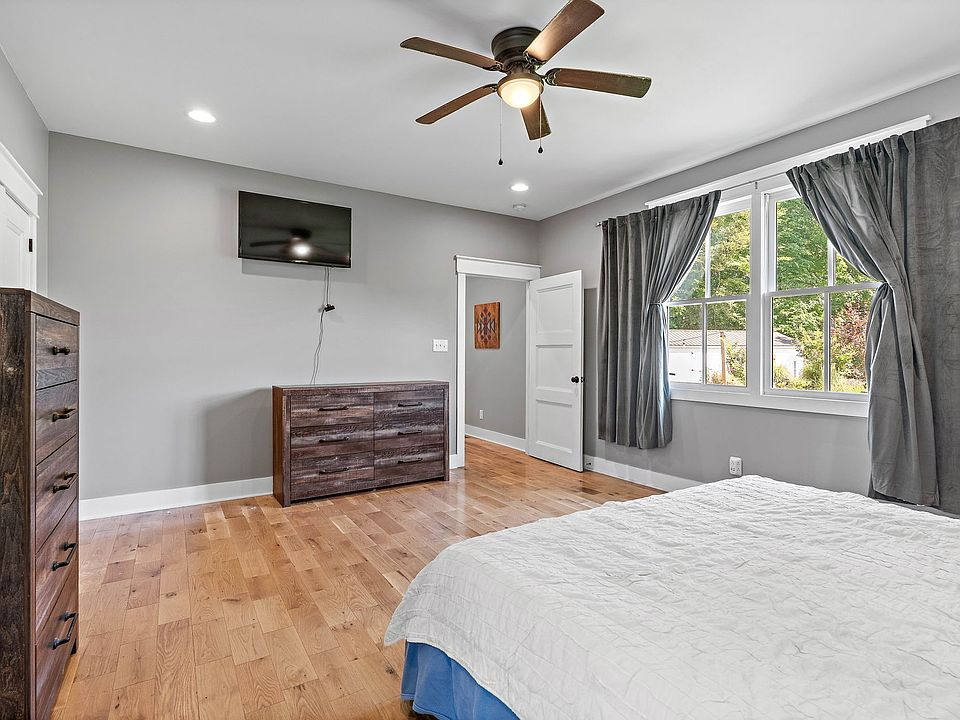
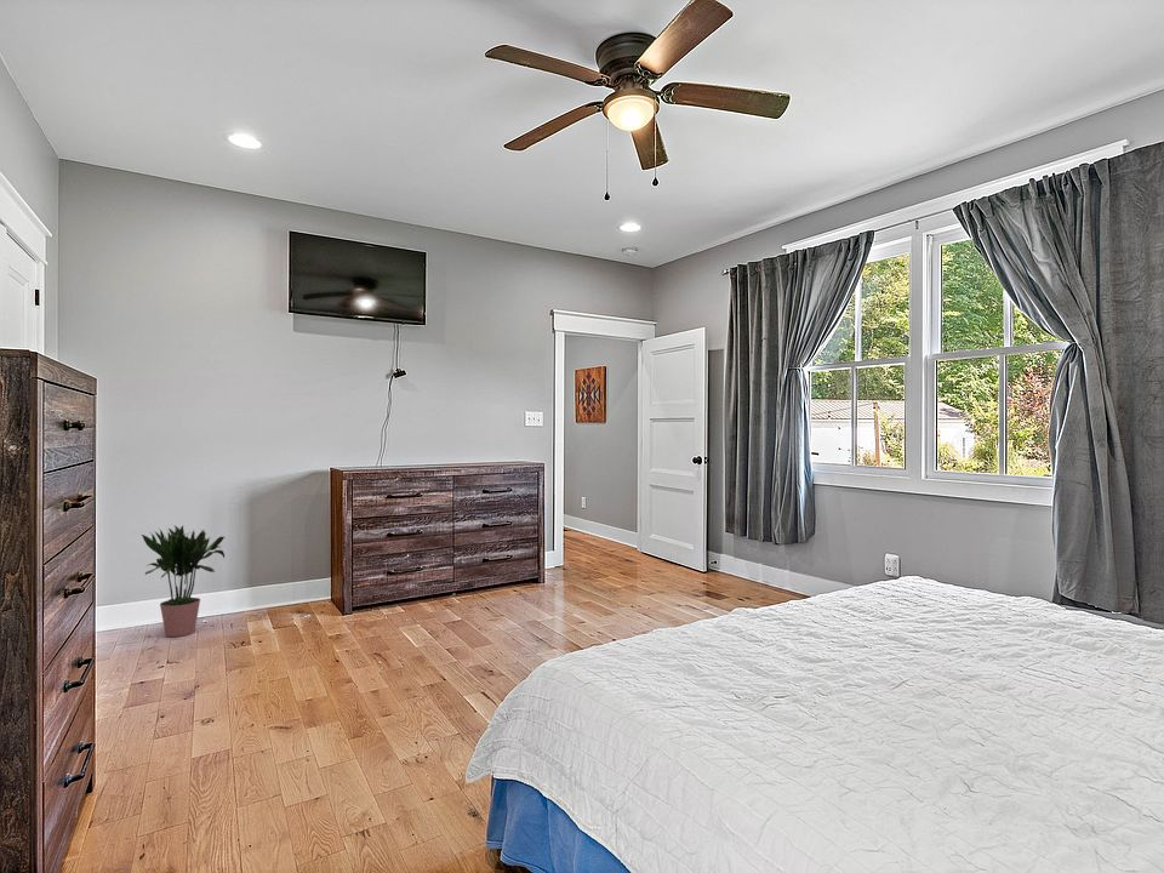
+ potted plant [141,525,226,638]
